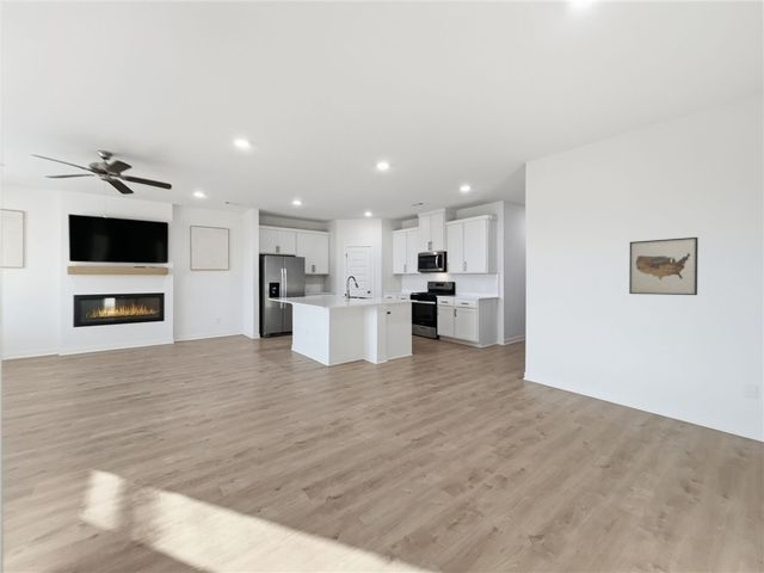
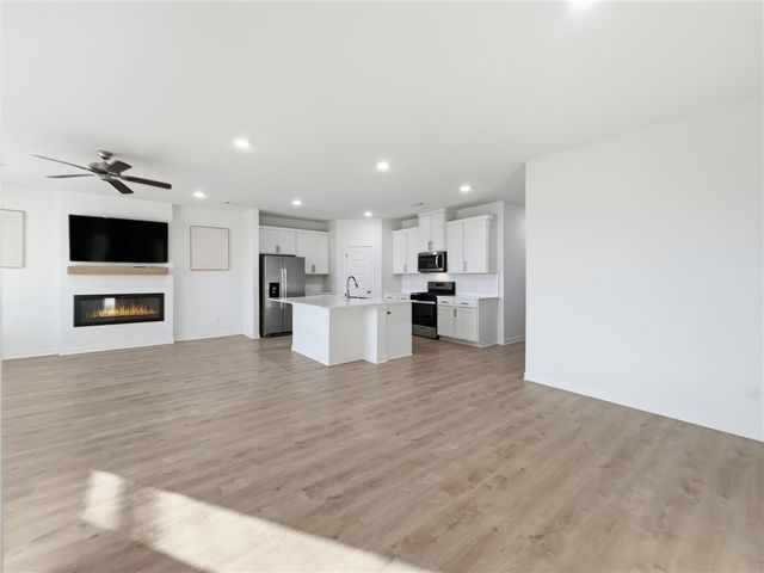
- wall art [628,236,700,296]
